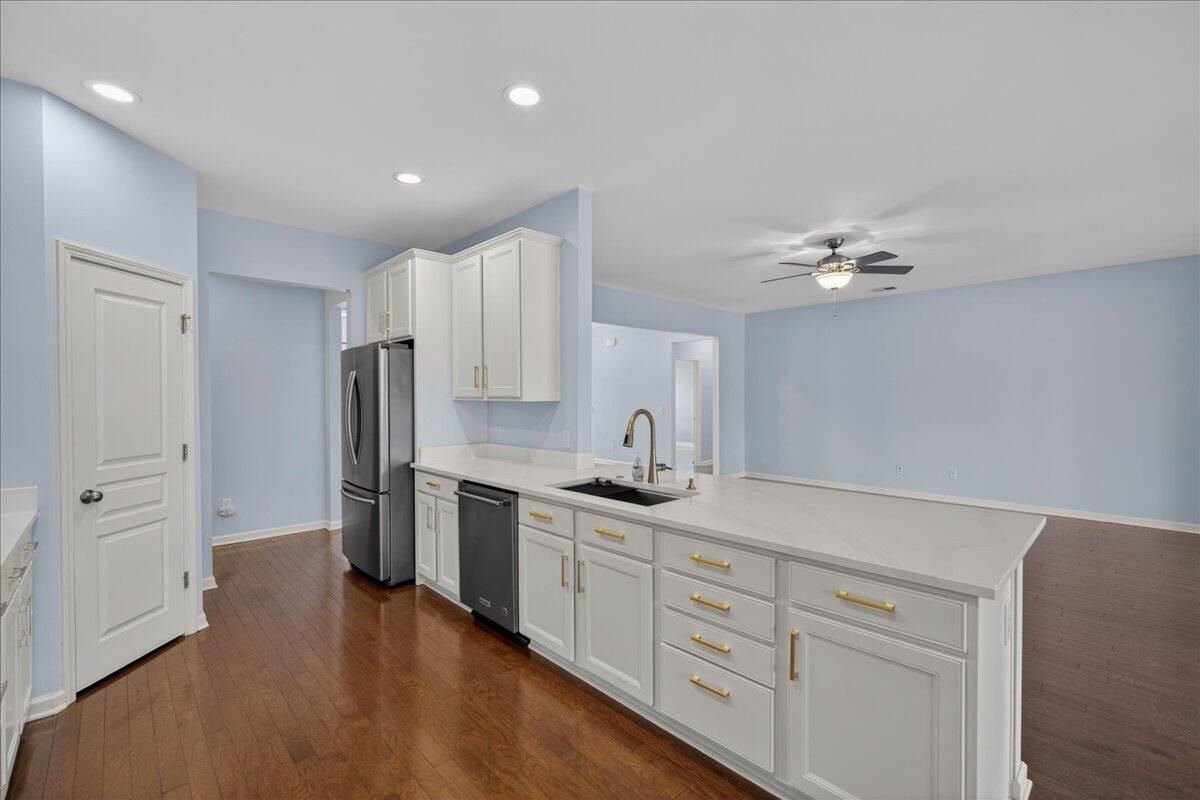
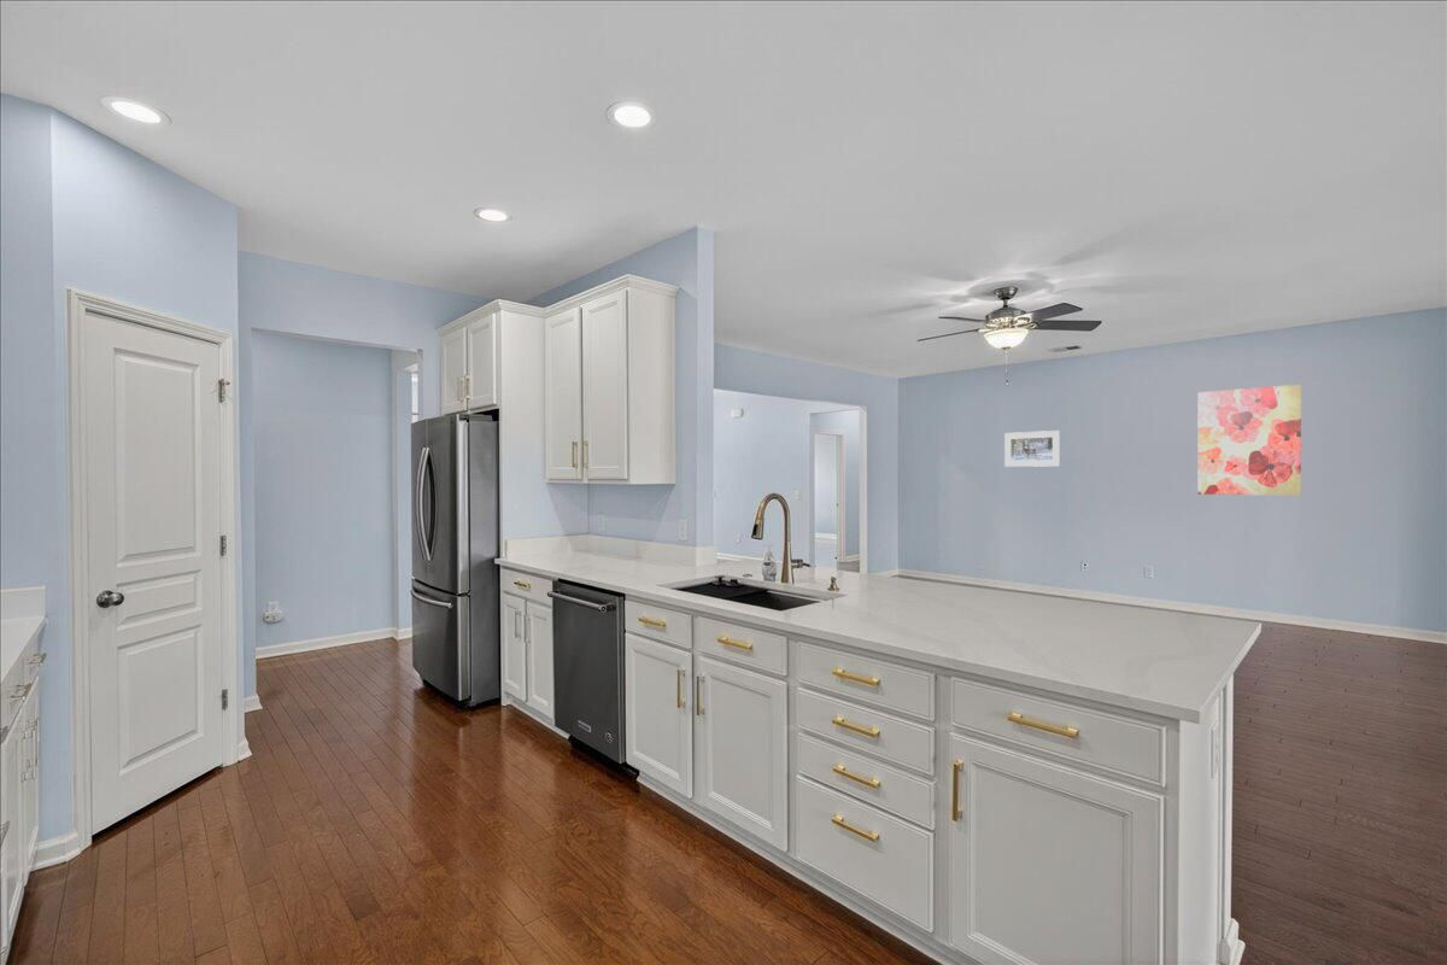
+ wall art [1197,384,1302,497]
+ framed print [1003,429,1061,468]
